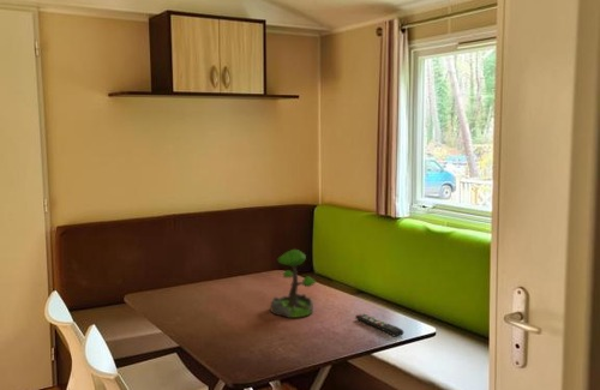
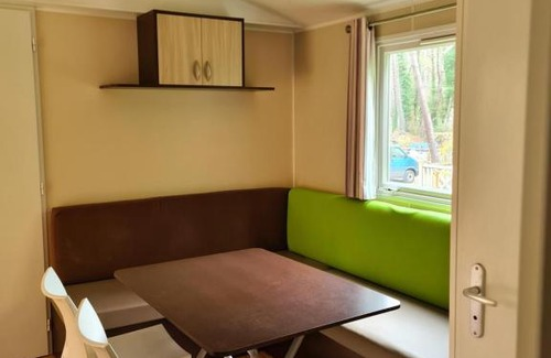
- remote control [354,313,404,337]
- plant [270,248,317,319]
